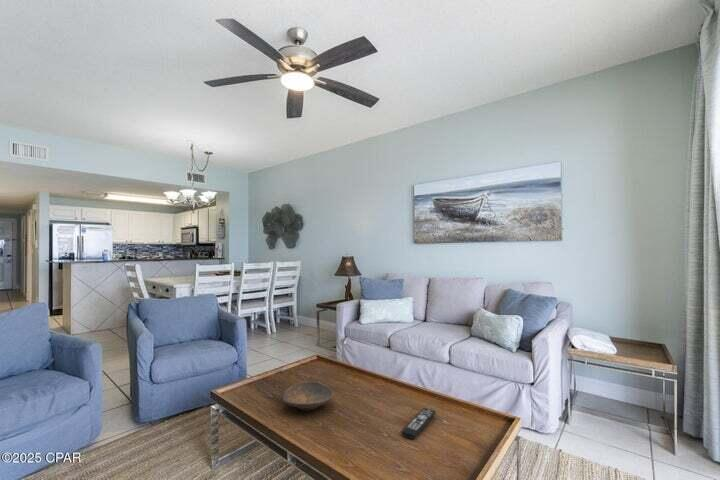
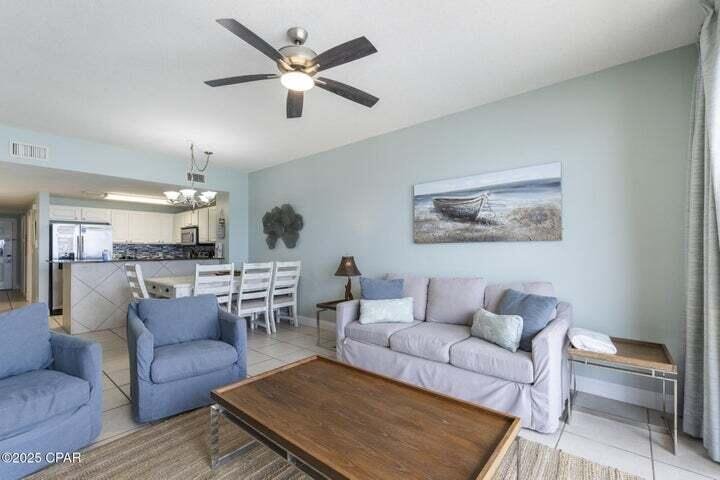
- remote control [400,407,437,440]
- decorative bowl [282,381,334,411]
